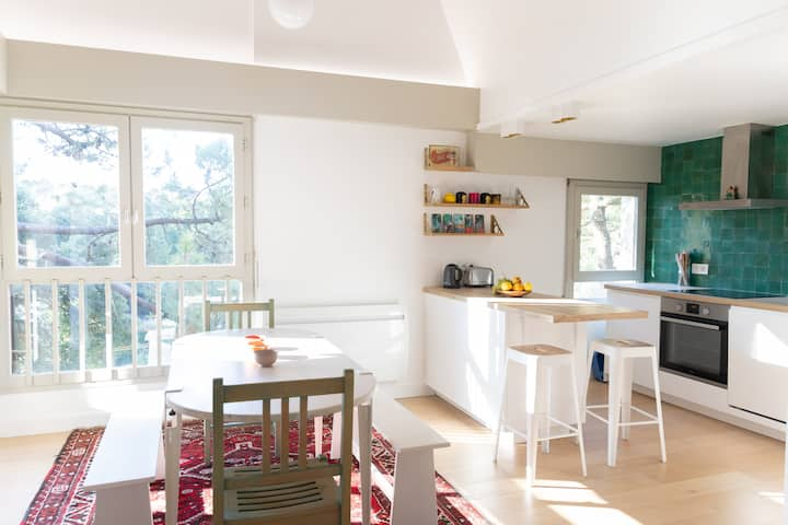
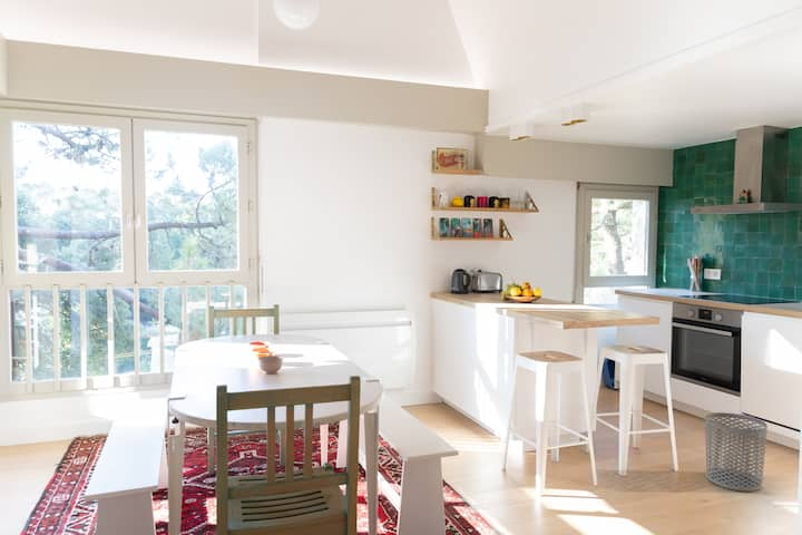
+ waste bin [704,411,769,493]
